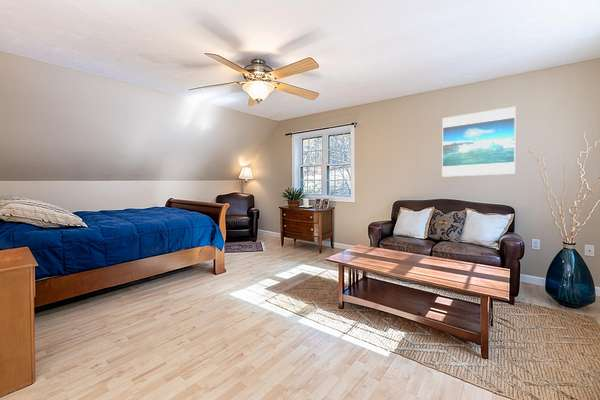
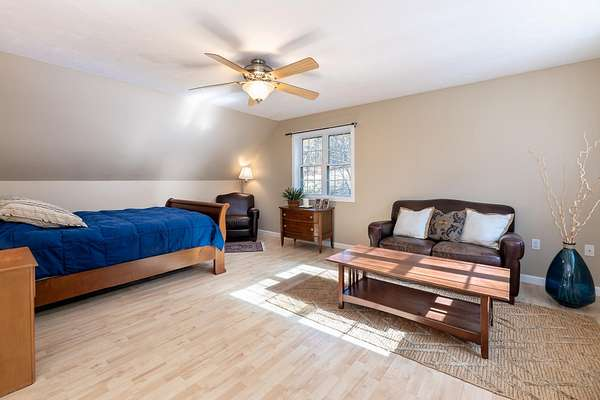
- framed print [441,105,517,178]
